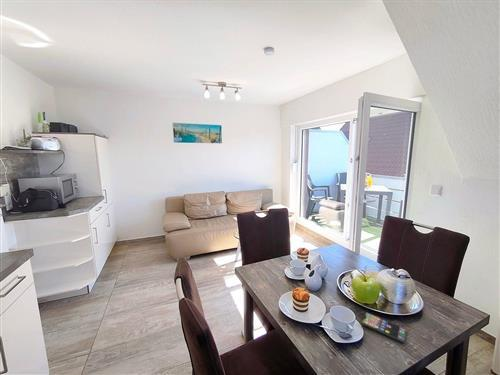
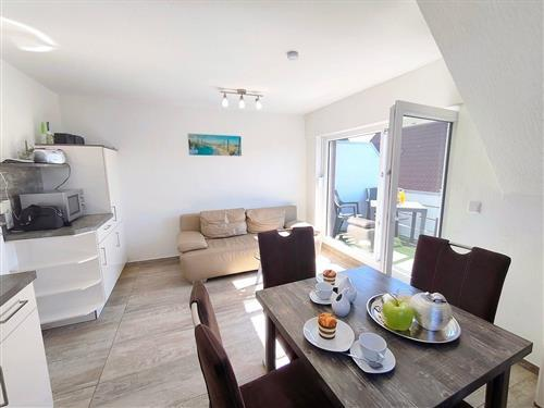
- smartphone [361,311,407,344]
